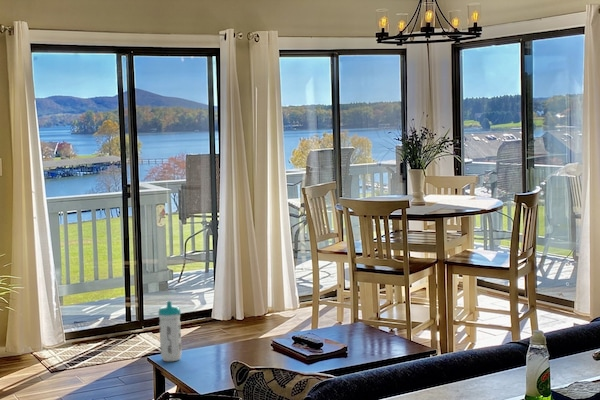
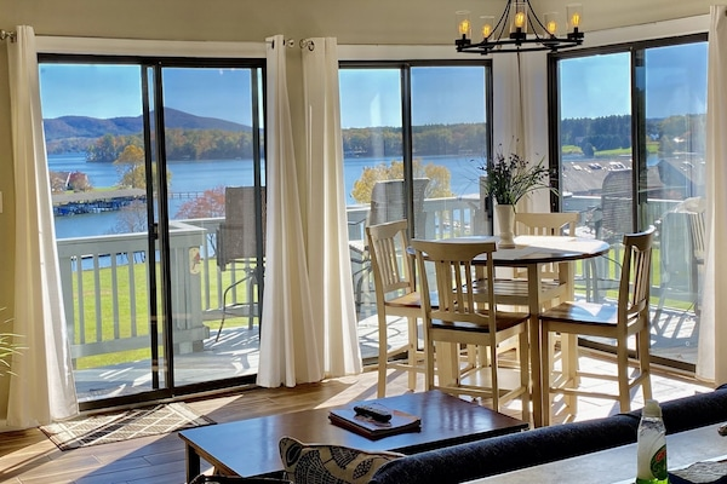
- water bottle [157,300,183,362]
